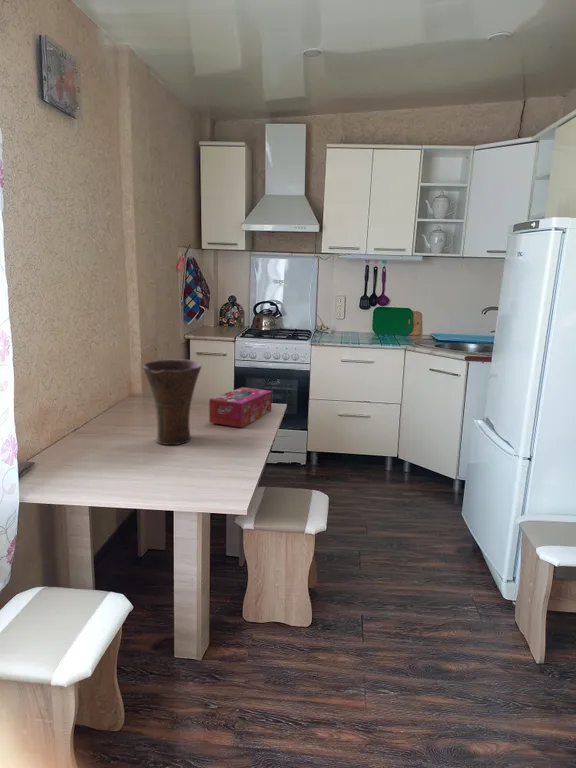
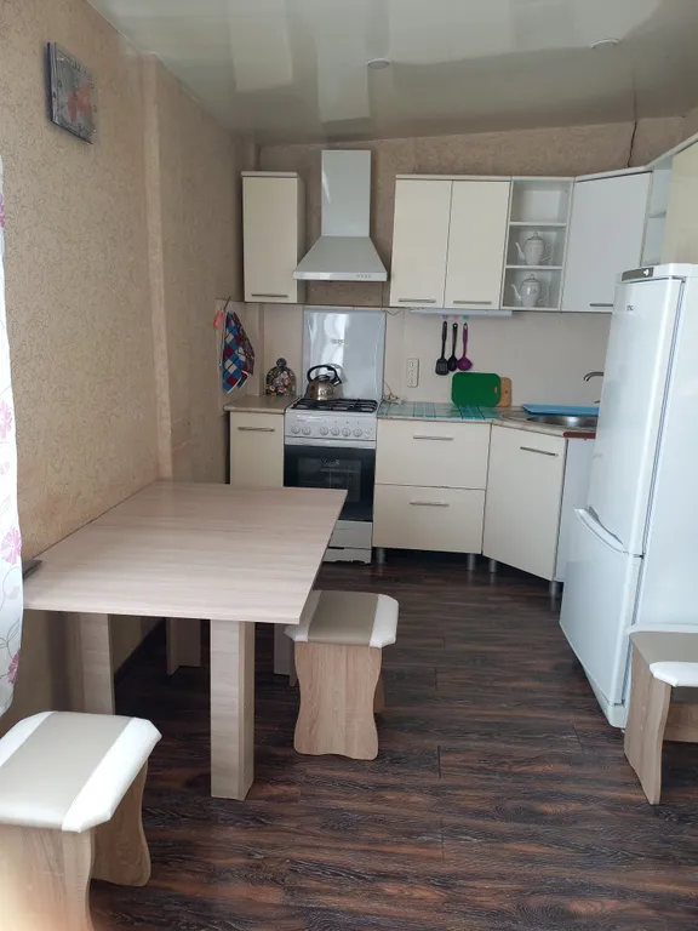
- tissue box [208,386,273,428]
- vase [142,359,203,446]
